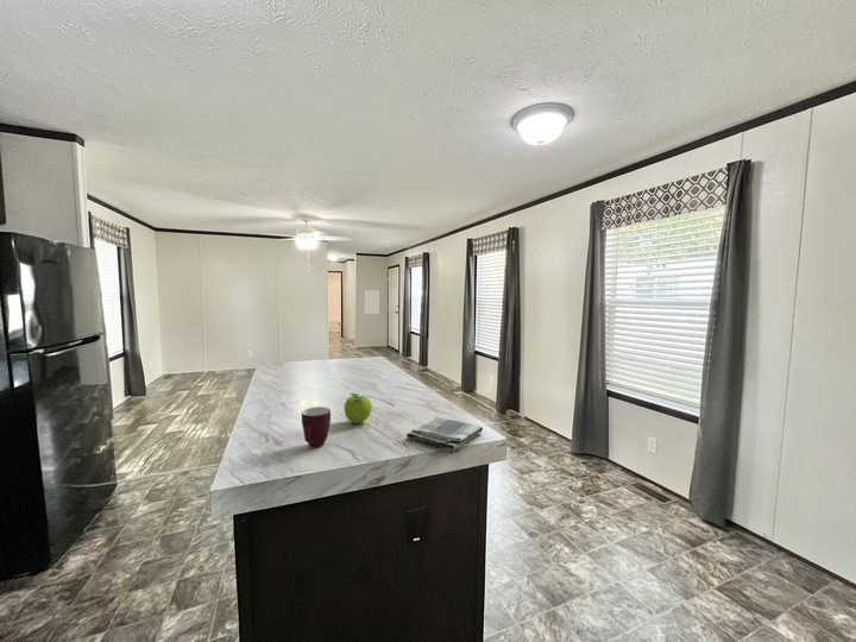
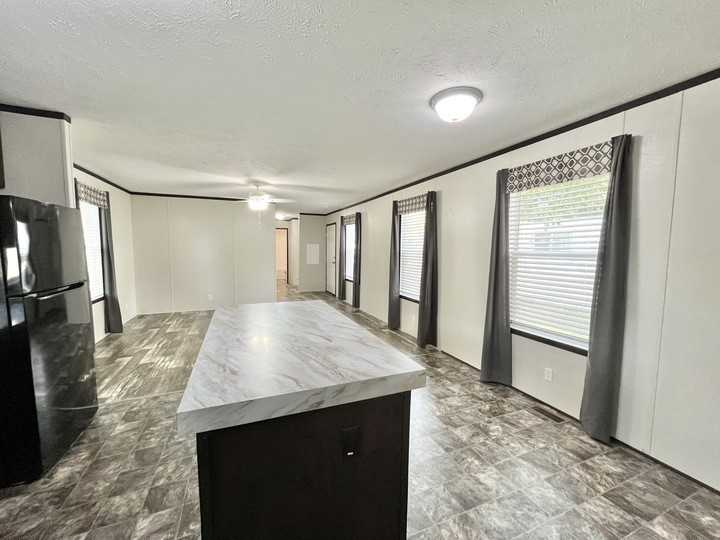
- fruit [344,392,373,424]
- mug [301,405,332,448]
- dish towel [405,416,484,452]
